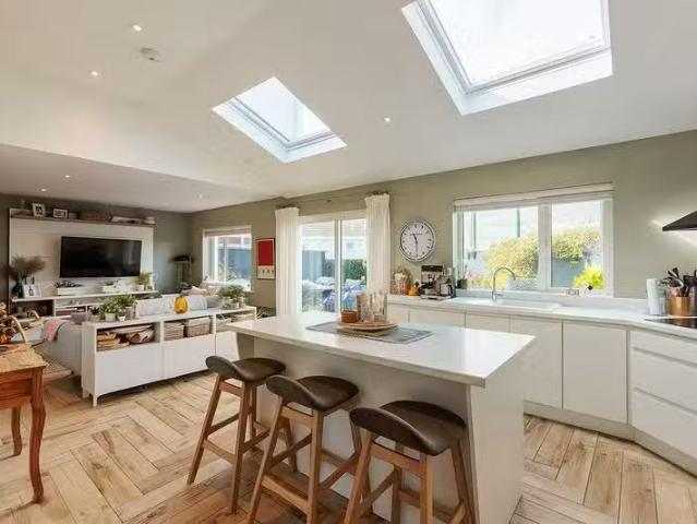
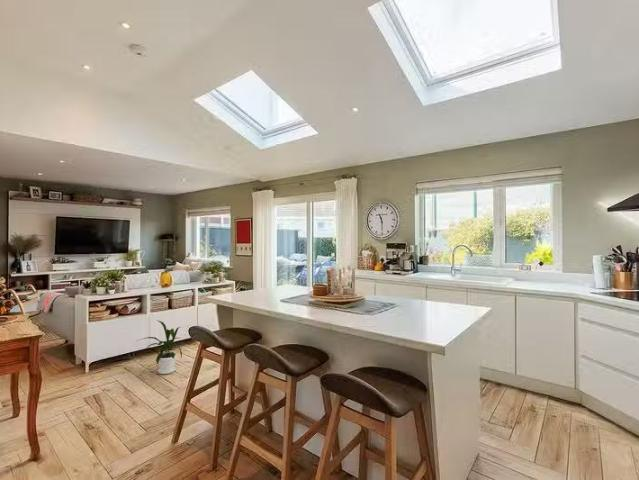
+ house plant [136,319,183,375]
